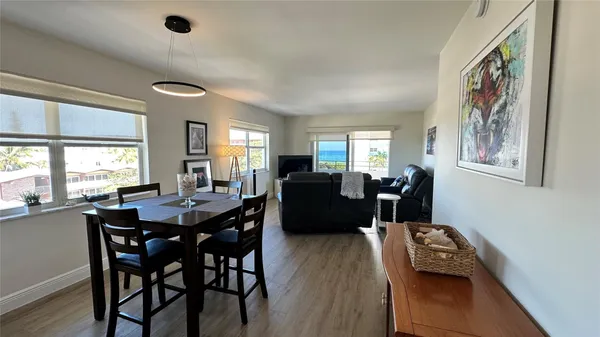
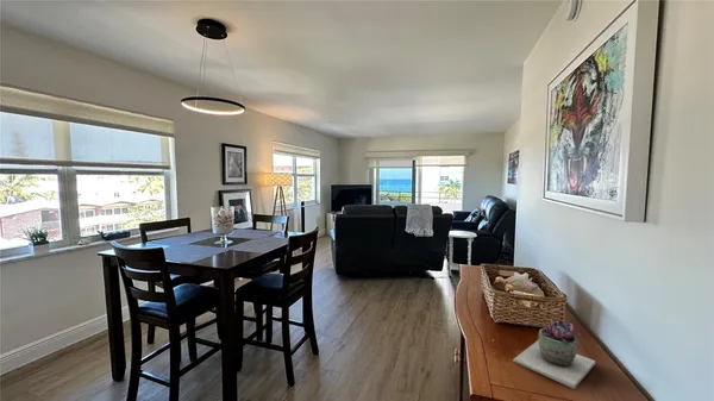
+ succulent plant [512,318,596,390]
